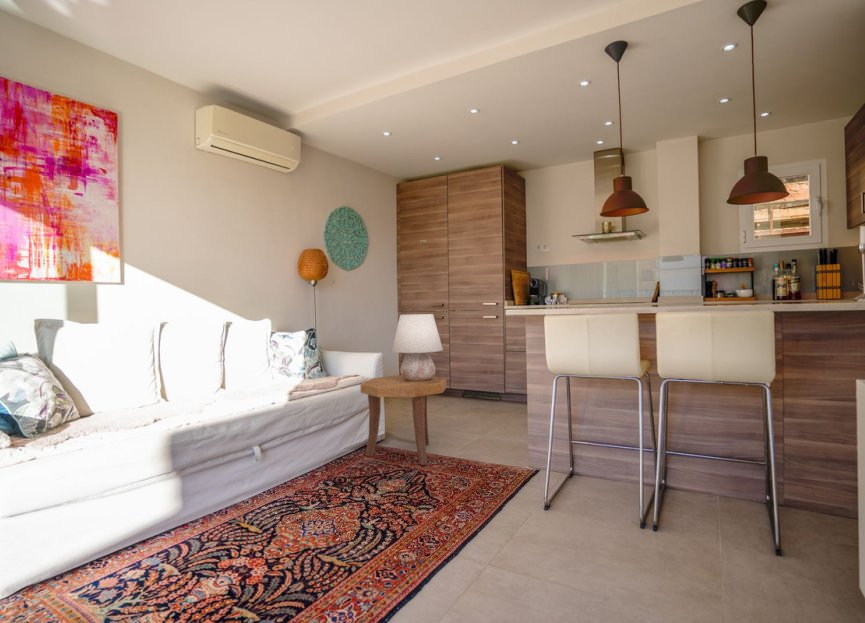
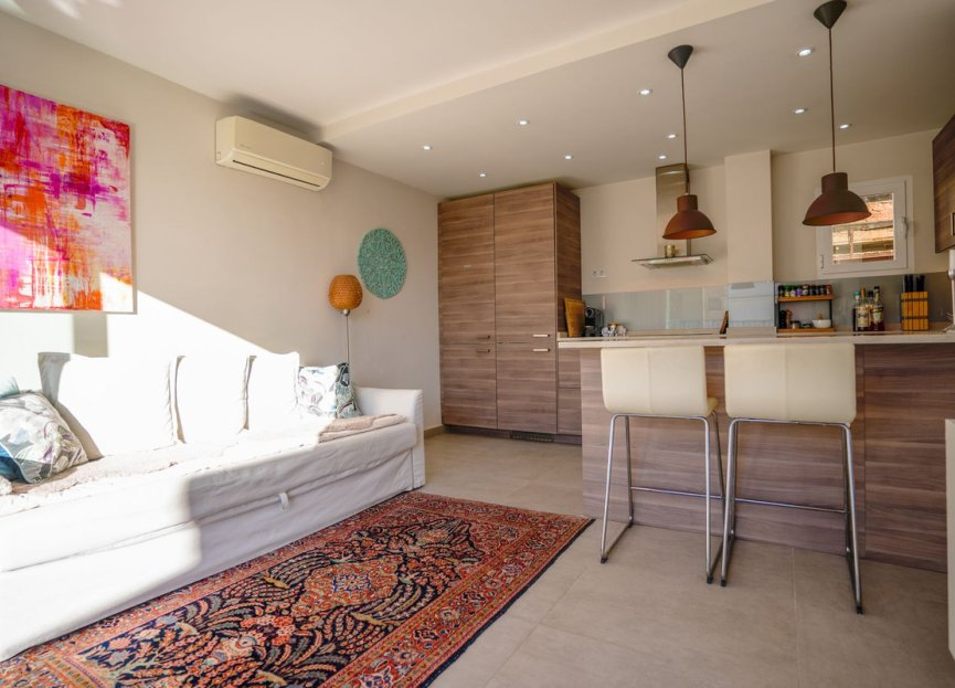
- side table [359,374,448,466]
- table lamp [391,313,444,381]
